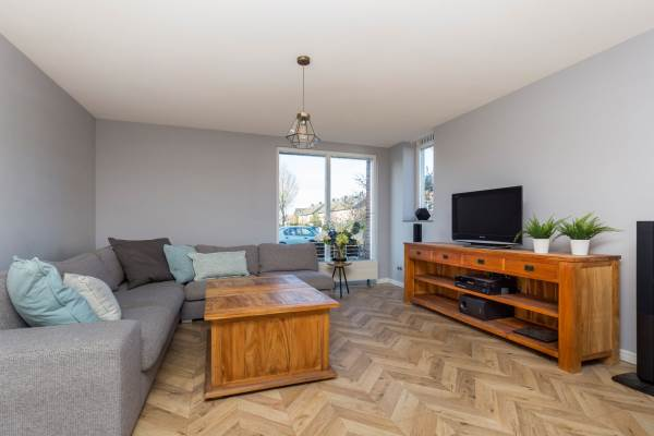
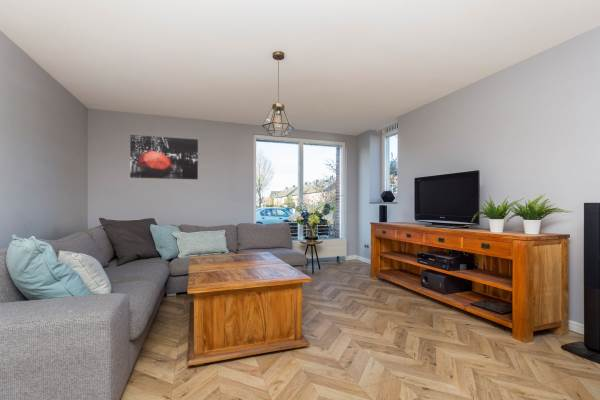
+ wall art [129,134,199,180]
